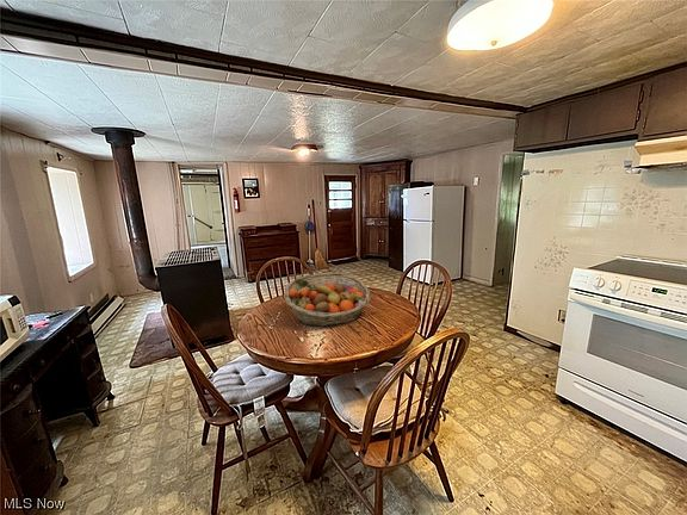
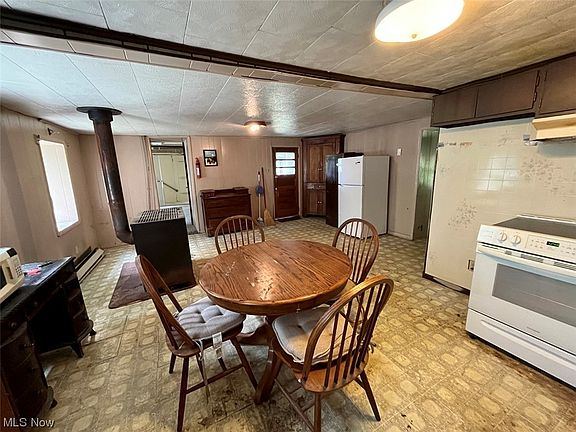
- fruit basket [283,272,372,328]
